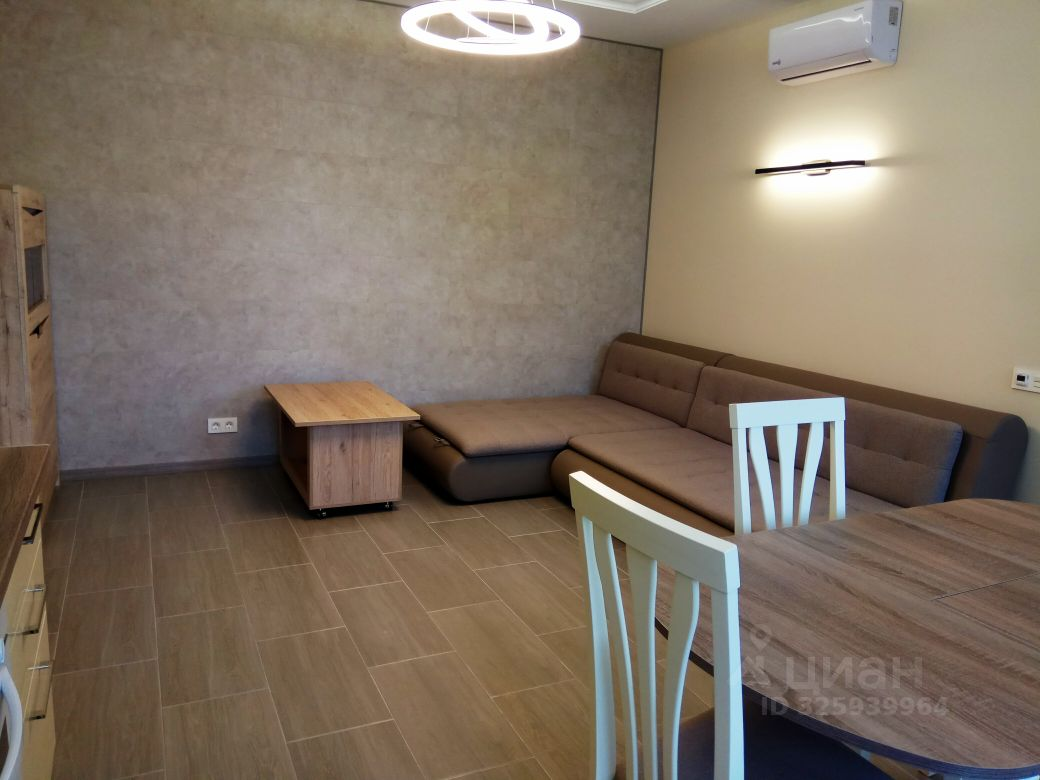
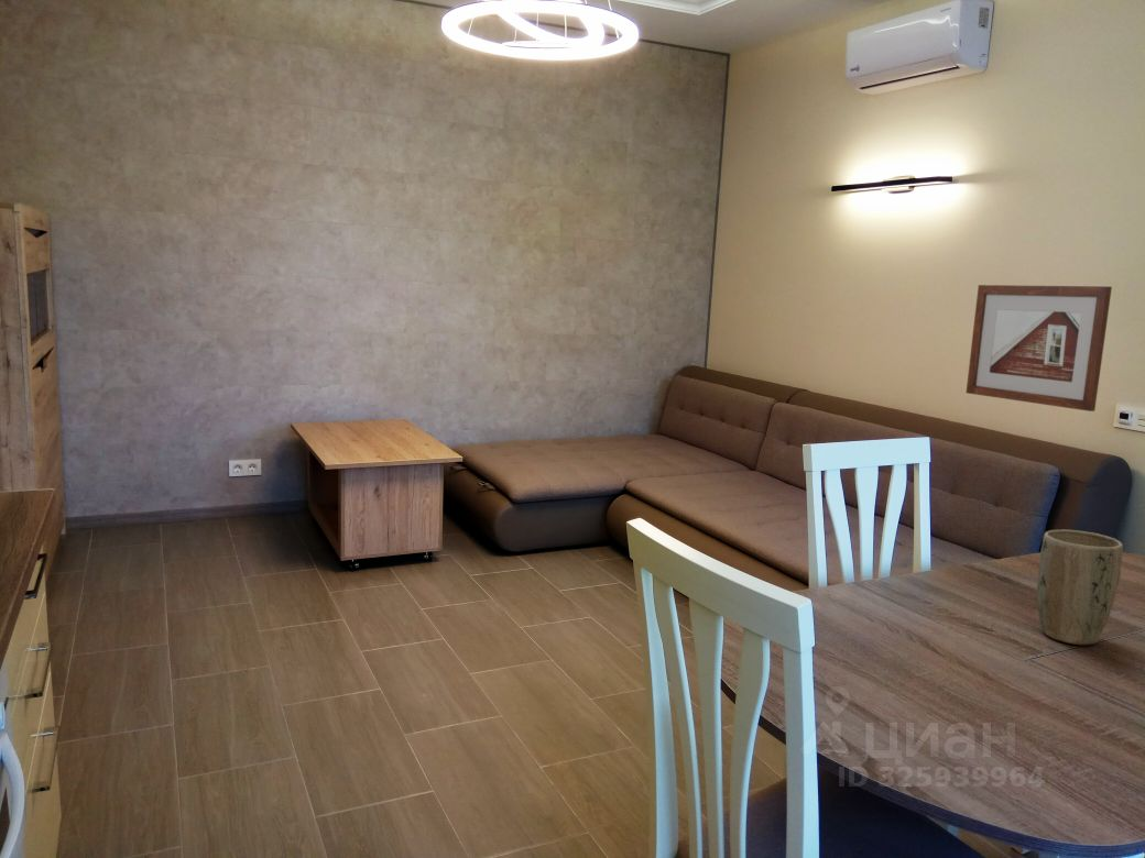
+ plant pot [1036,529,1124,647]
+ picture frame [966,284,1113,413]
